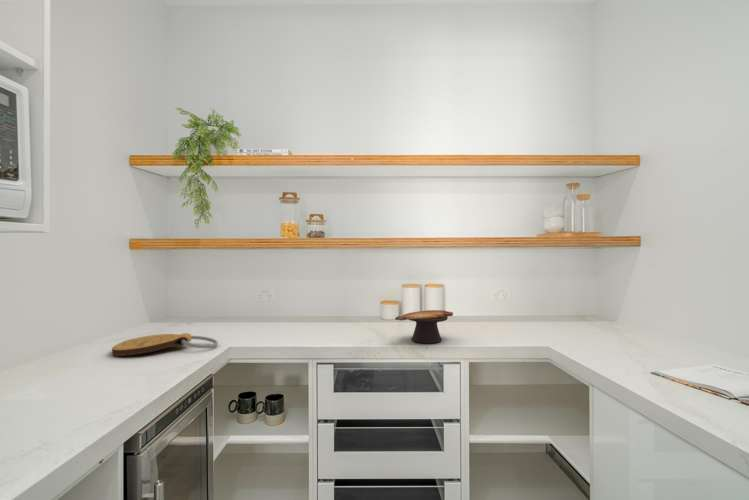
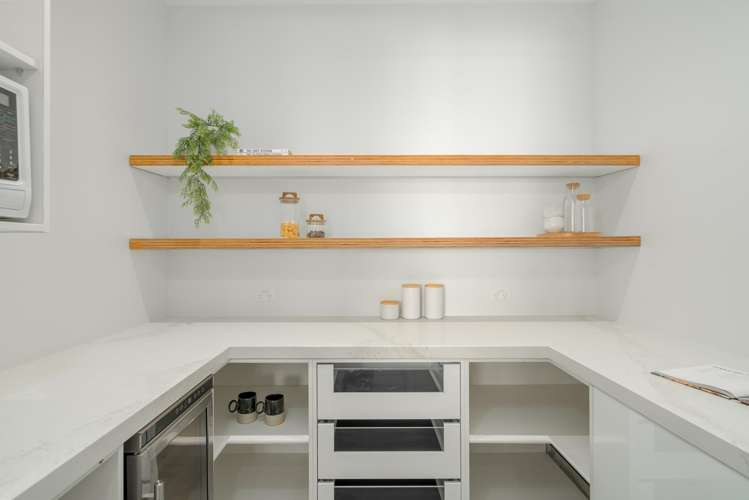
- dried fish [394,309,454,344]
- key chain [111,332,219,357]
